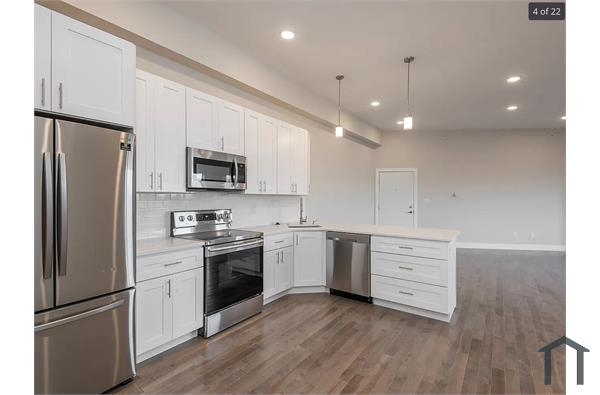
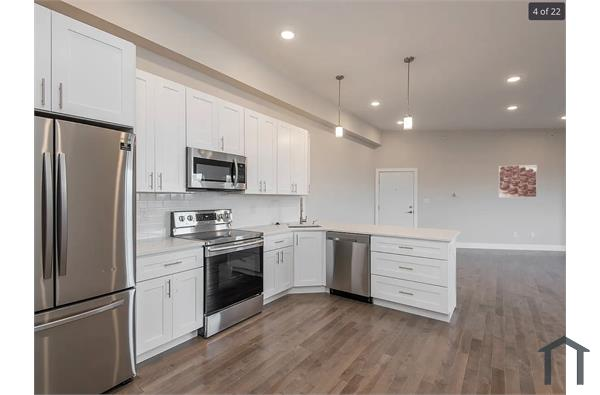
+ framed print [498,164,538,198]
